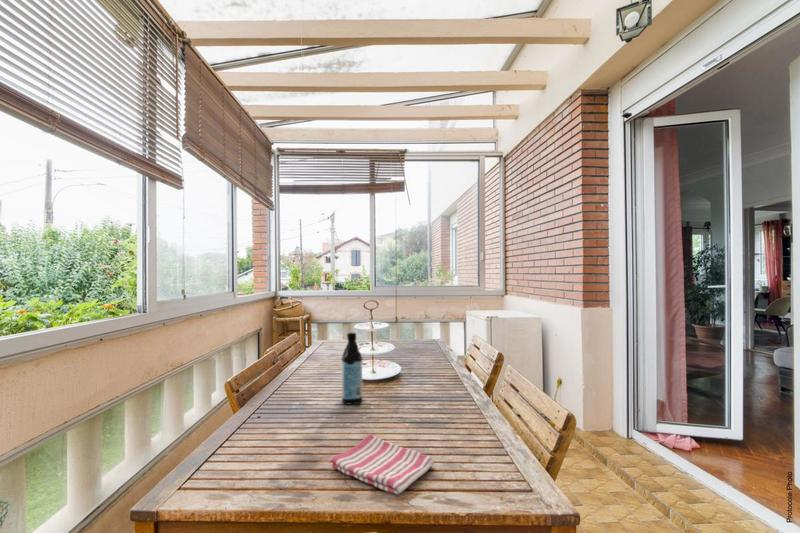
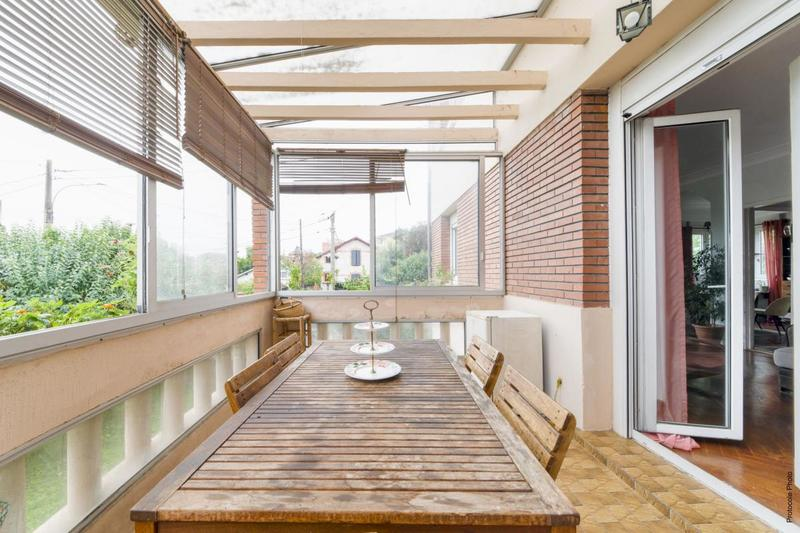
- dish towel [330,433,435,495]
- water bottle [340,332,364,405]
